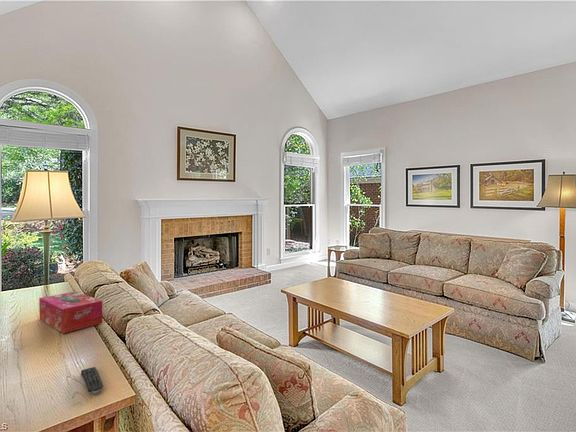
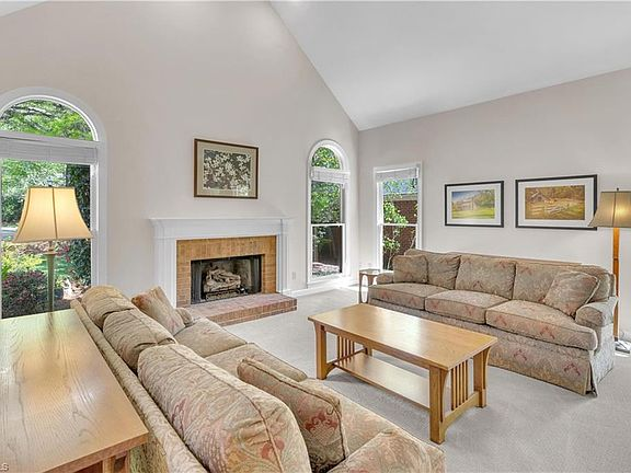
- remote control [80,366,104,395]
- tissue box [38,291,103,334]
